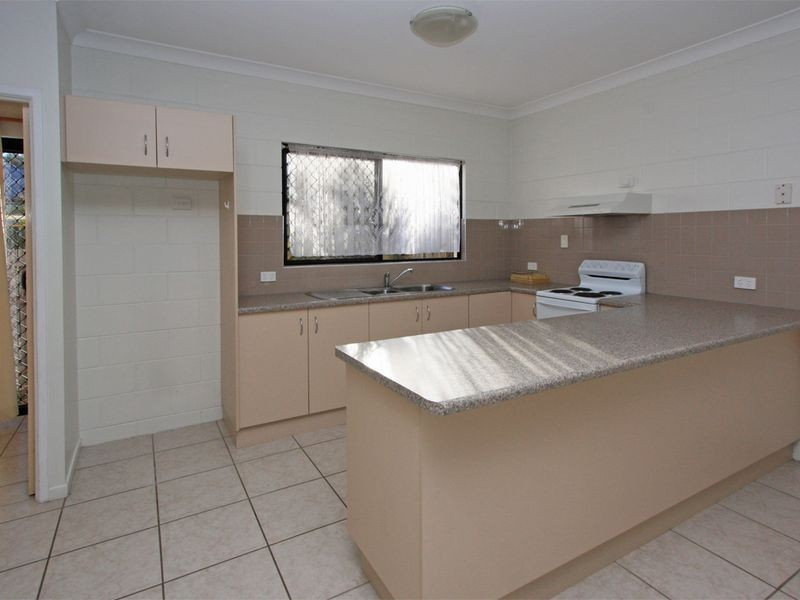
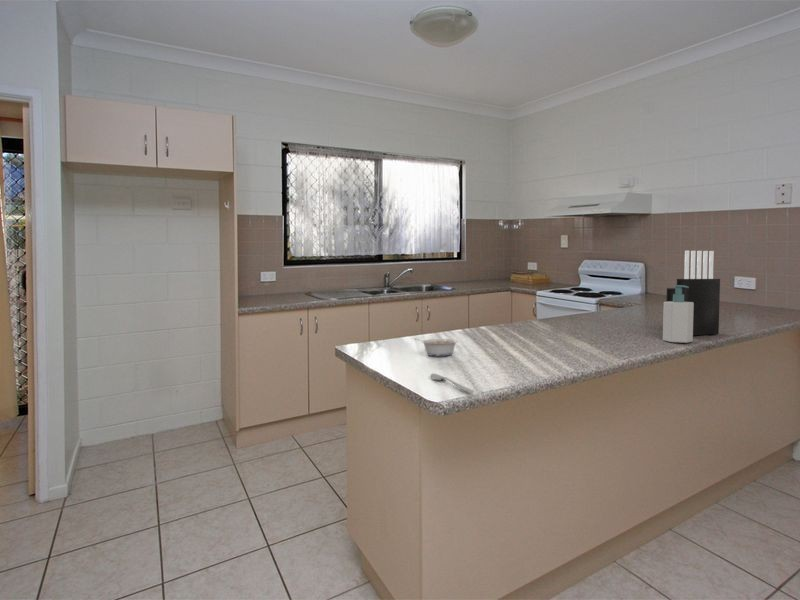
+ spoon [429,372,475,394]
+ knife block [666,250,721,336]
+ soap bottle [662,284,694,344]
+ legume [413,337,459,357]
